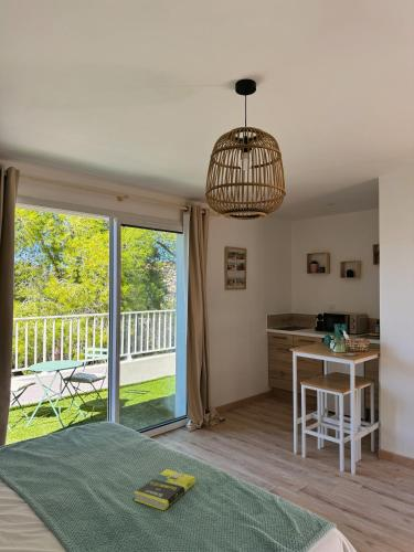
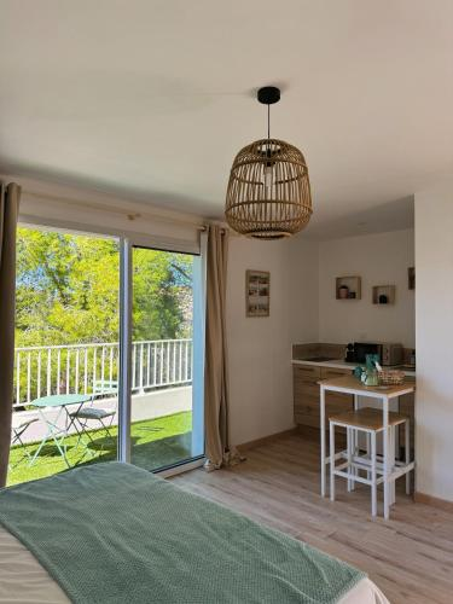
- book [134,468,197,511]
